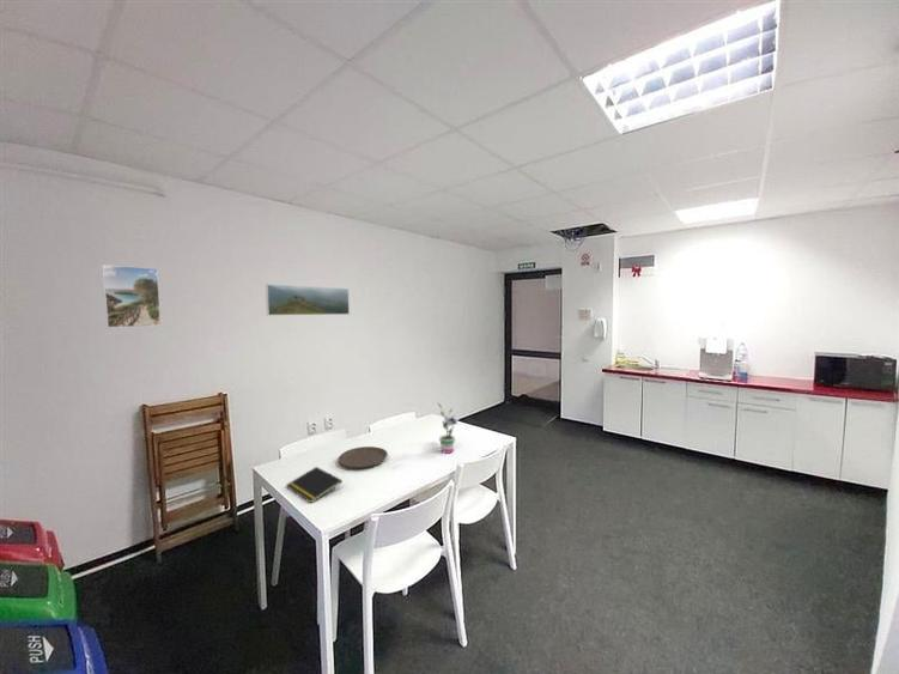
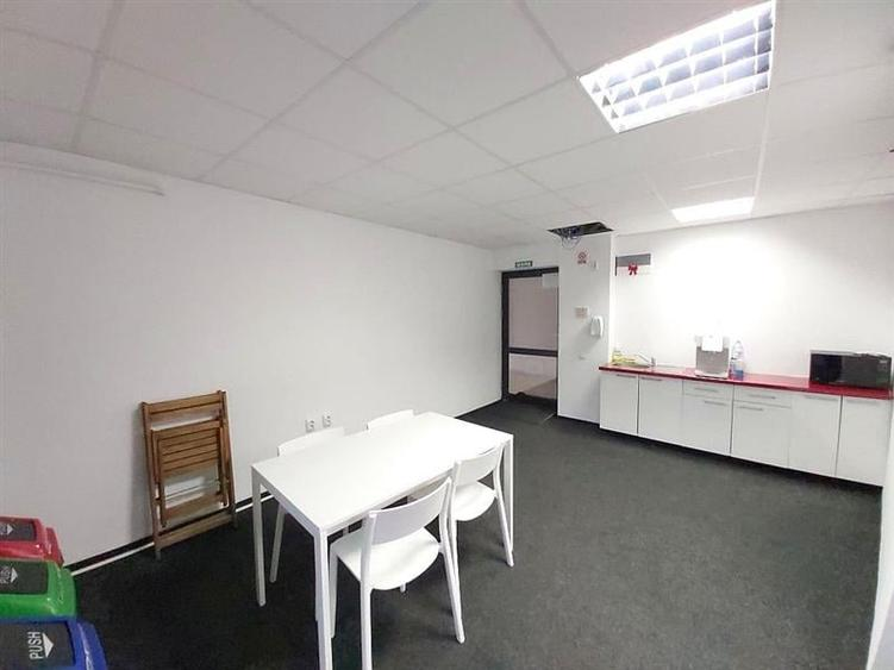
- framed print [265,283,351,316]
- potted plant [437,402,461,455]
- plate [338,445,389,469]
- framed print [101,263,163,329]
- notepad [285,466,344,504]
